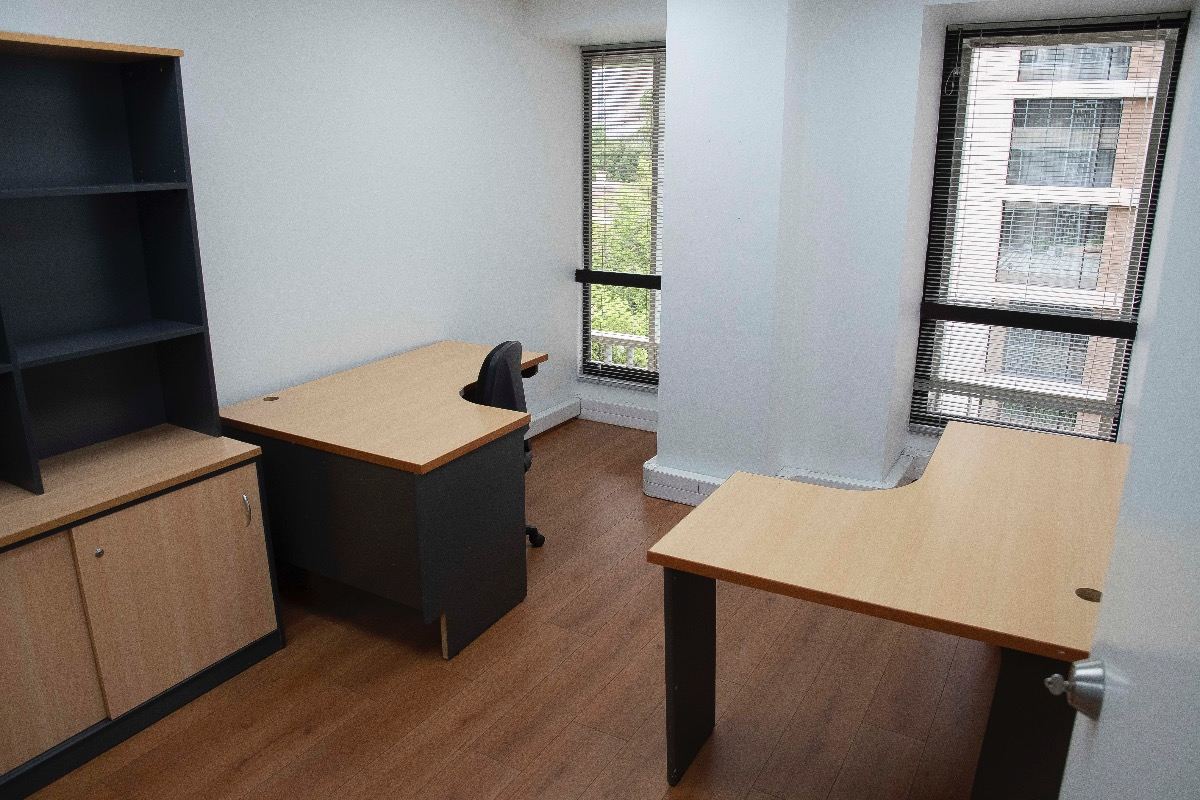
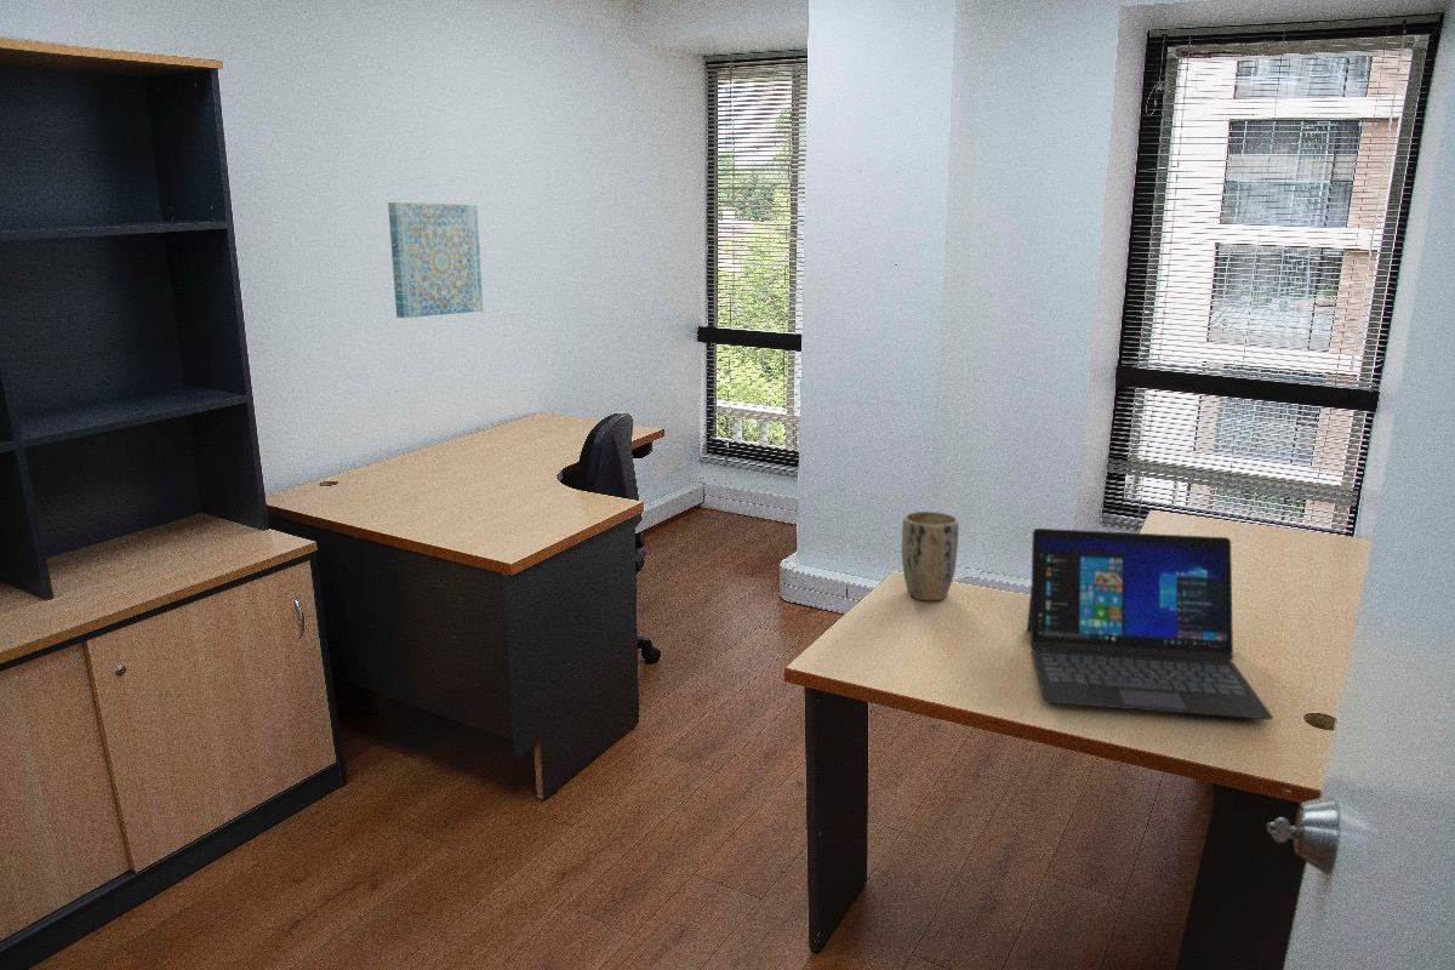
+ wall art [387,201,484,319]
+ plant pot [901,510,960,601]
+ laptop [1026,527,1274,720]
